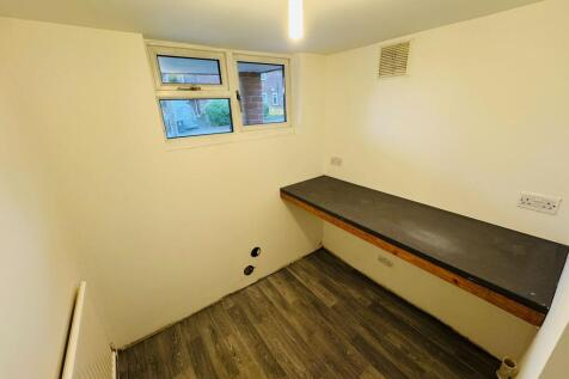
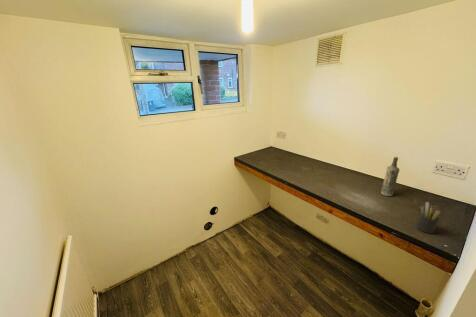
+ pen holder [416,201,442,234]
+ bottle [380,156,400,197]
